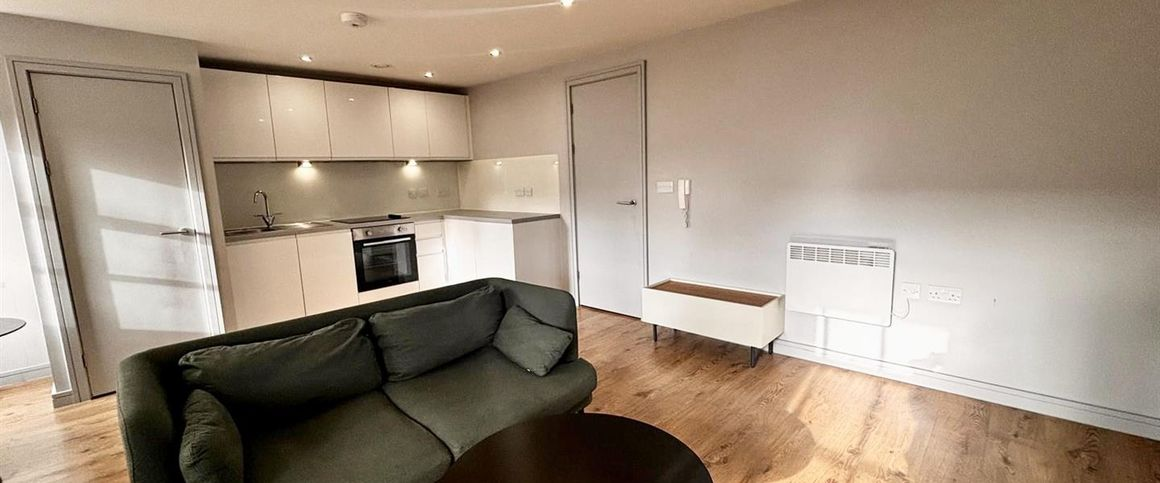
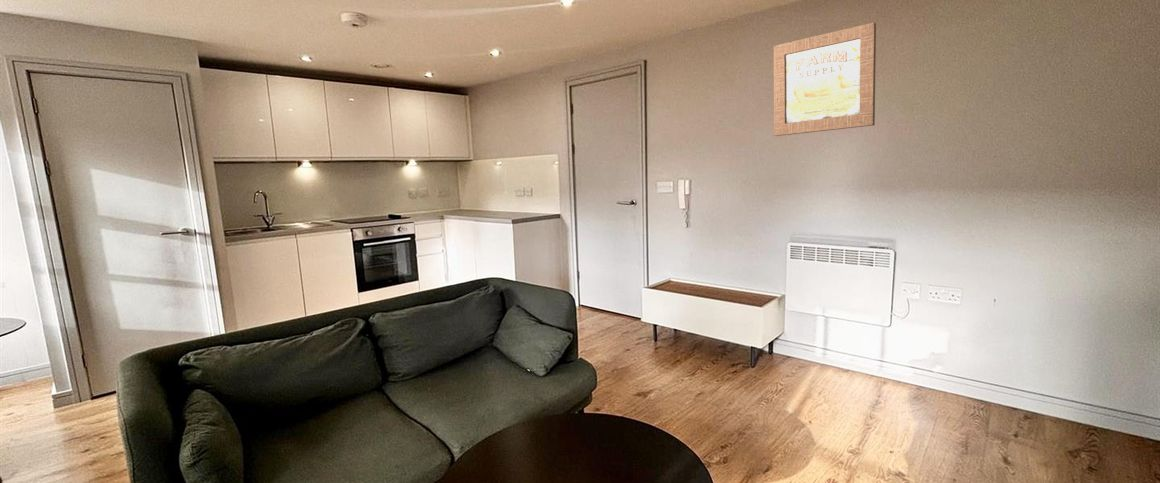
+ wall art [773,22,877,137]
